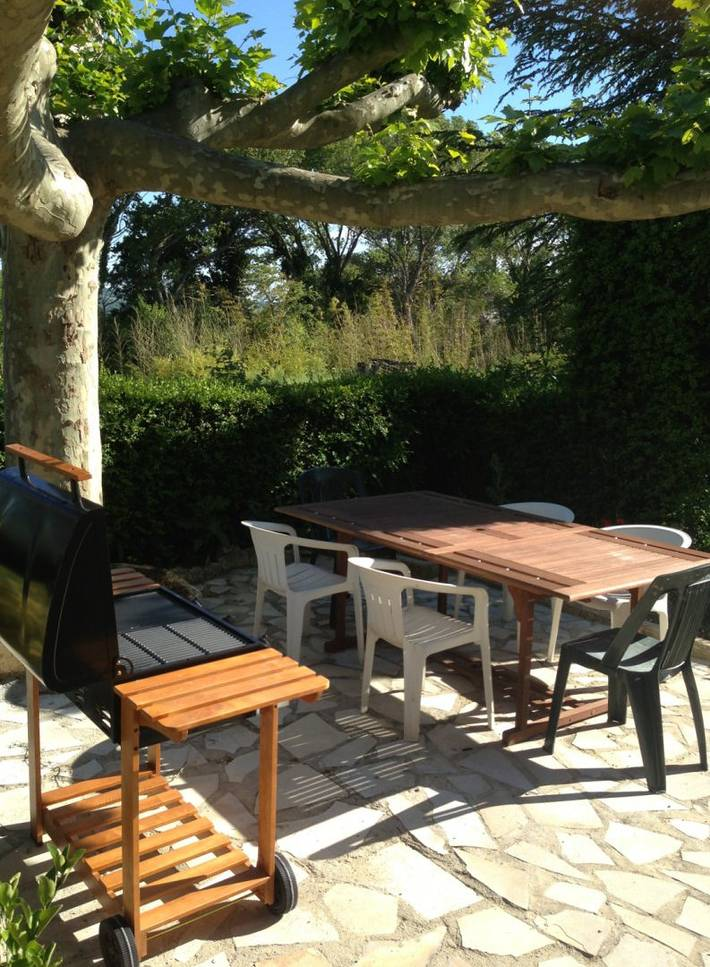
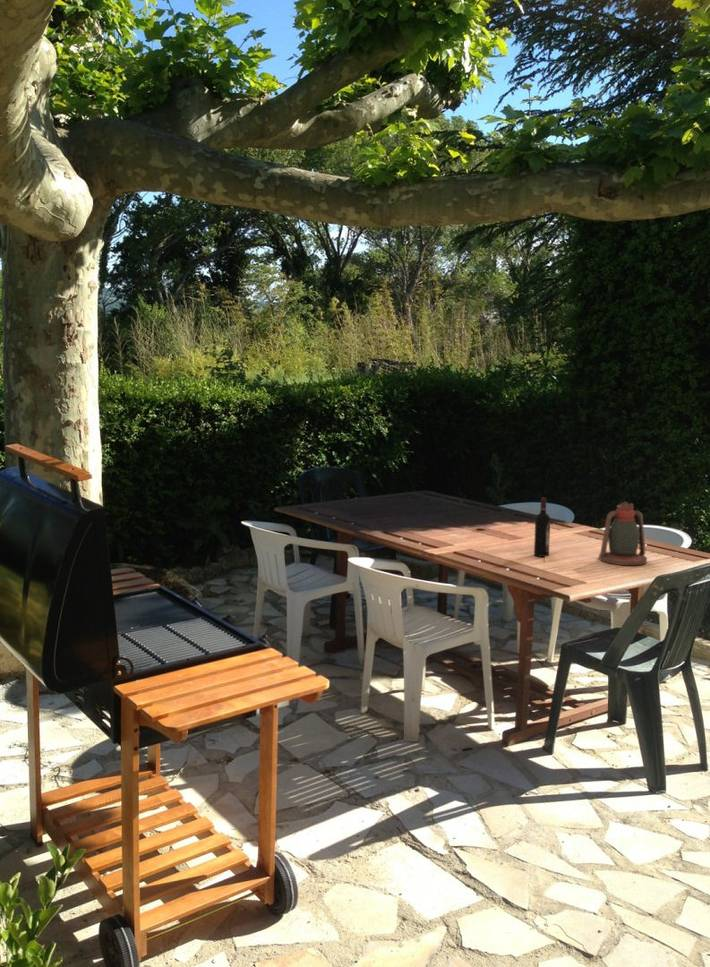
+ wine bottle [533,497,551,558]
+ lantern [598,501,648,566]
